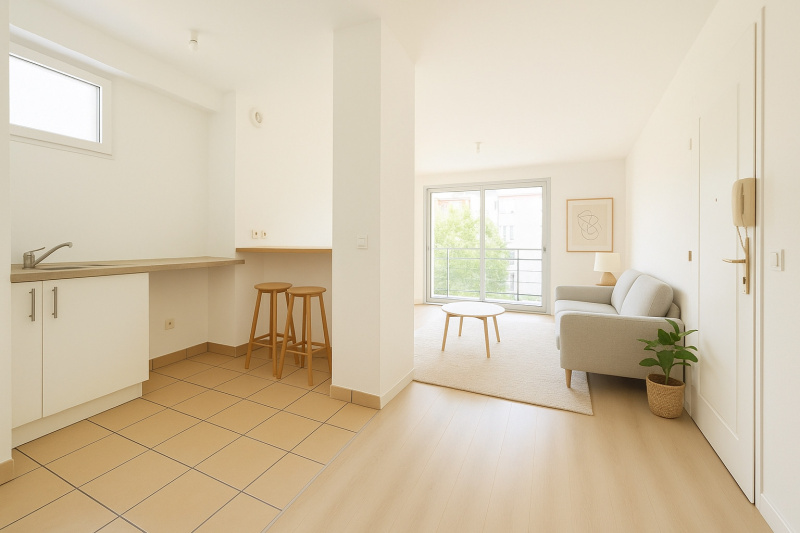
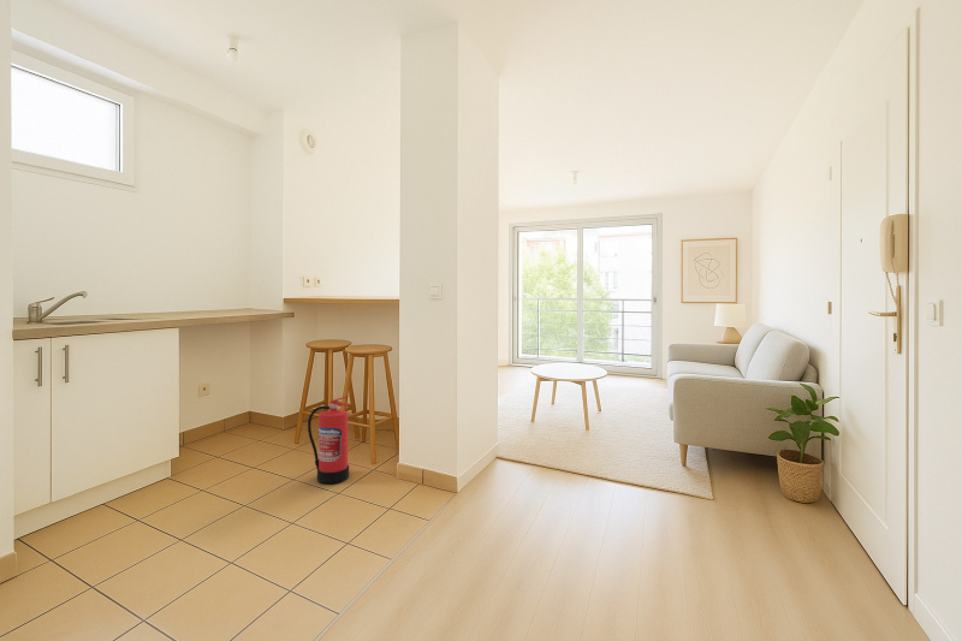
+ fire extinguisher [307,394,350,485]
